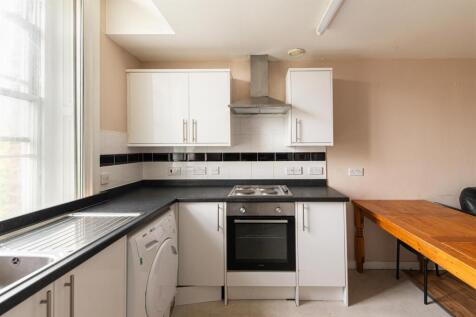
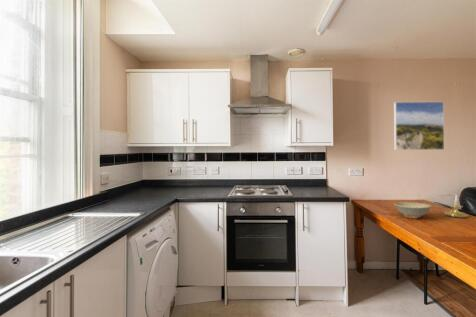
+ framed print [393,101,445,151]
+ candle holder [443,194,469,219]
+ dish [393,201,433,219]
